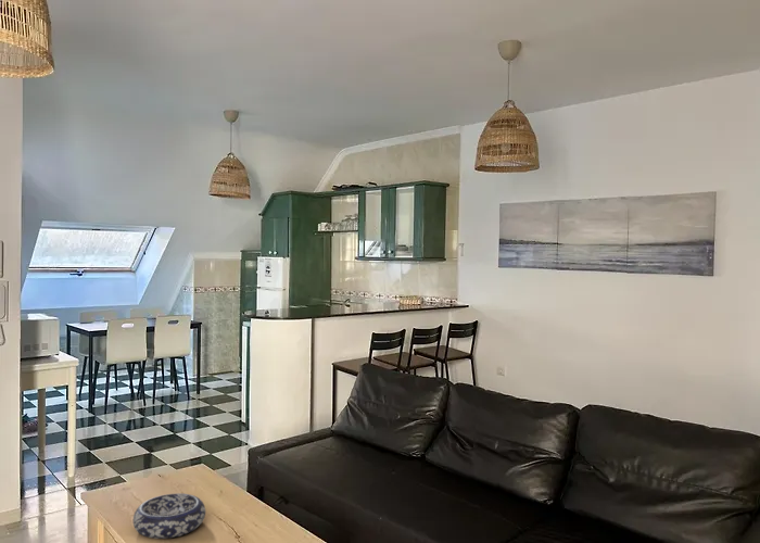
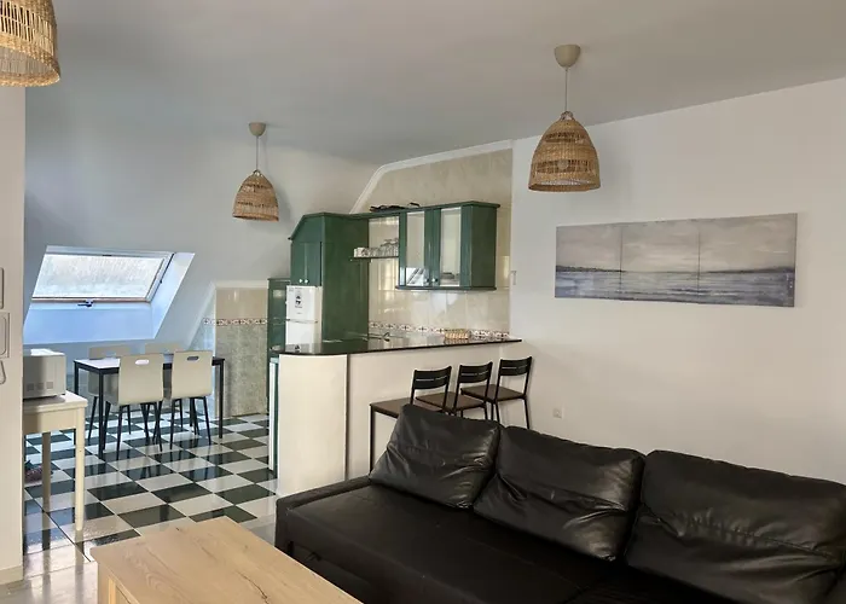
- decorative bowl [131,492,206,540]
